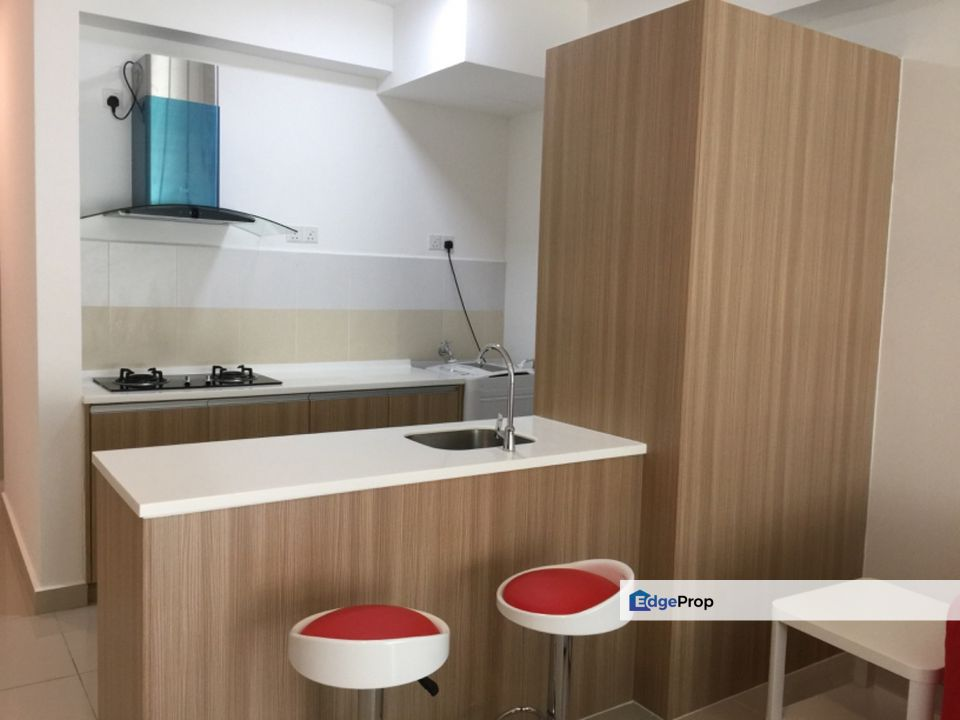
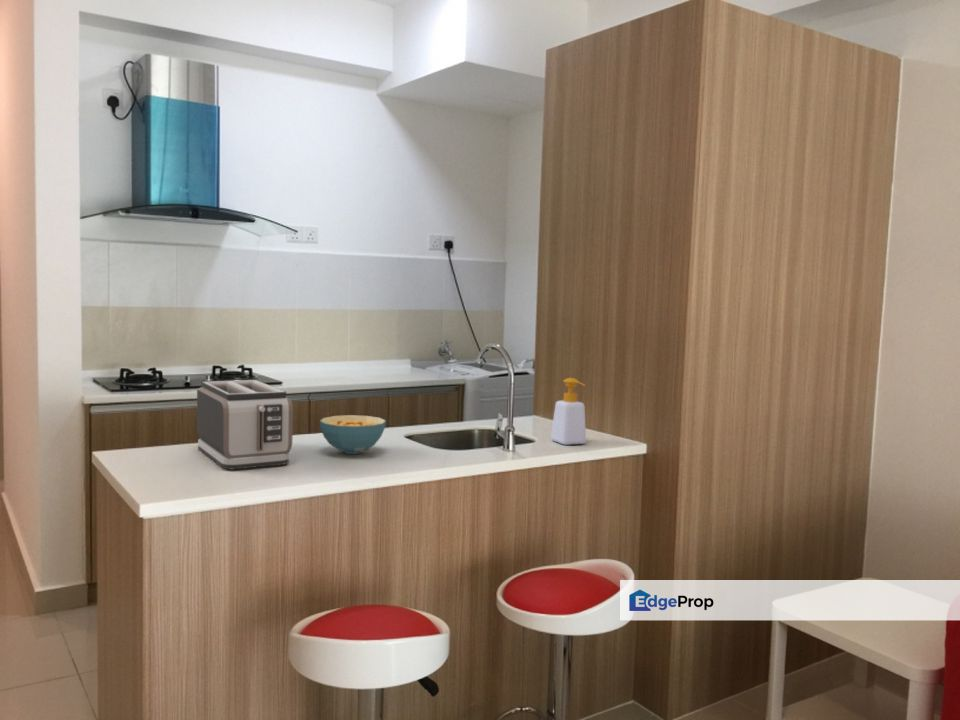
+ soap bottle [550,377,587,446]
+ toaster [196,379,294,470]
+ cereal bowl [319,414,387,455]
